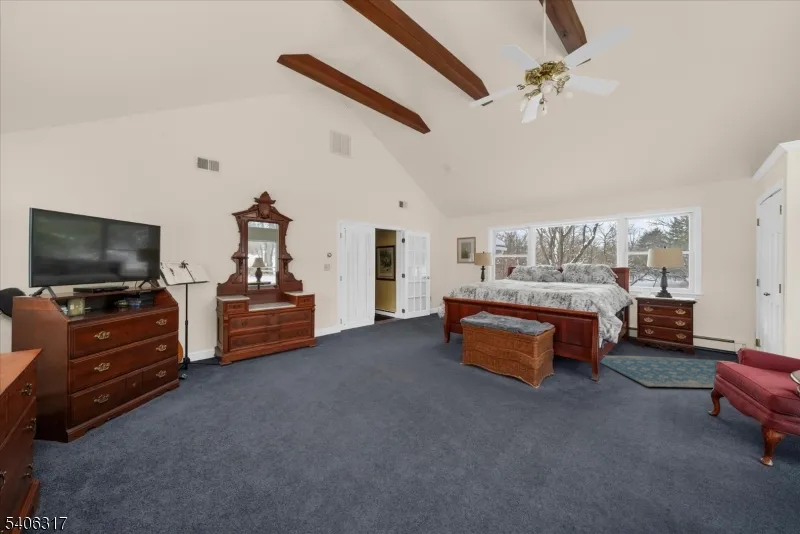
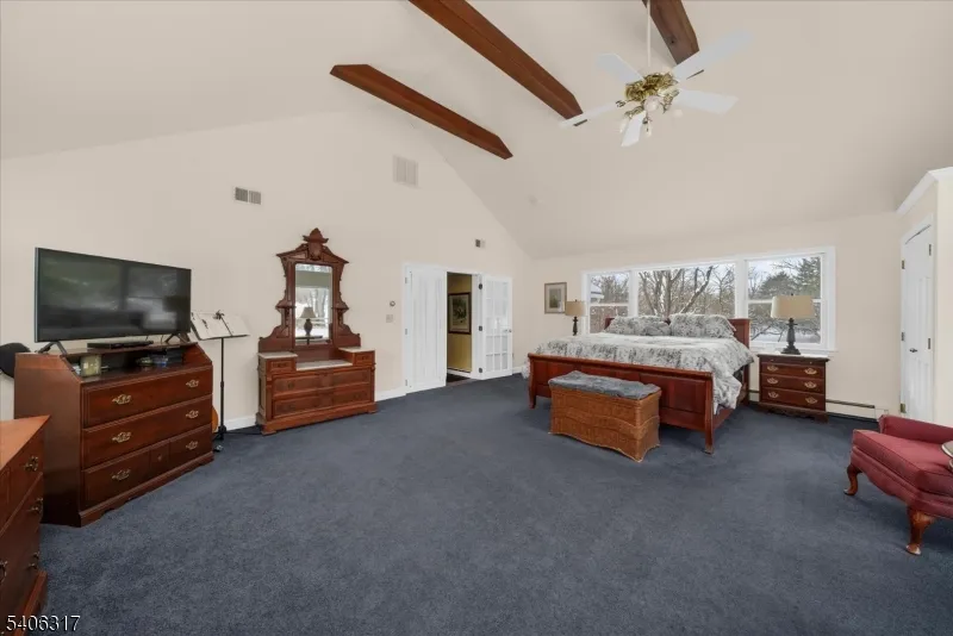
- rug [599,355,735,389]
